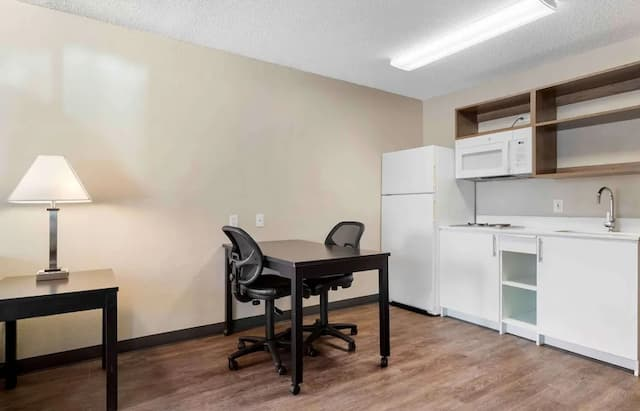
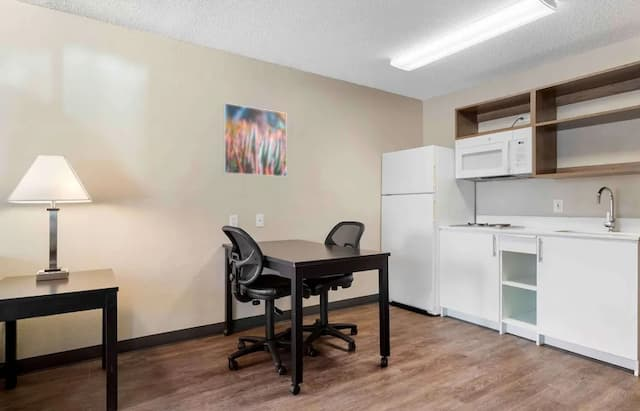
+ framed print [223,102,288,178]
